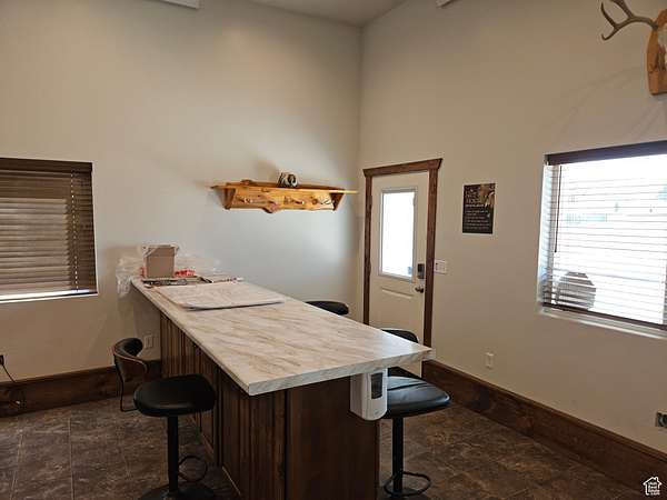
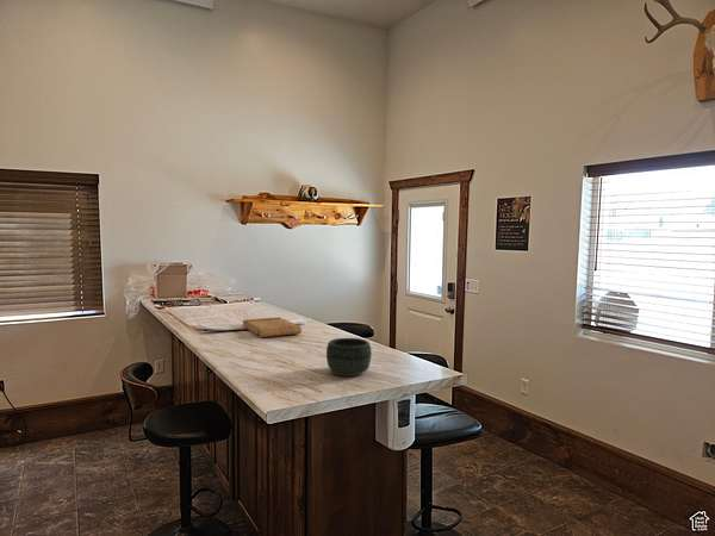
+ cutting board [242,316,303,338]
+ bowl [325,337,373,376]
